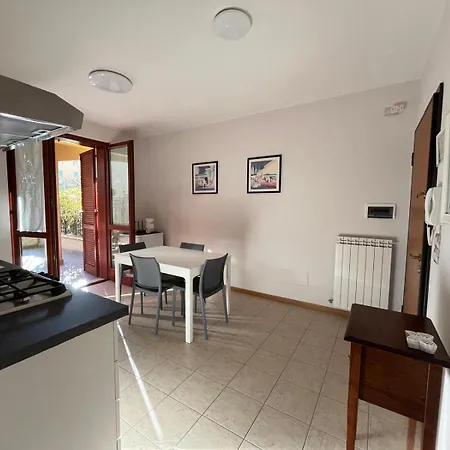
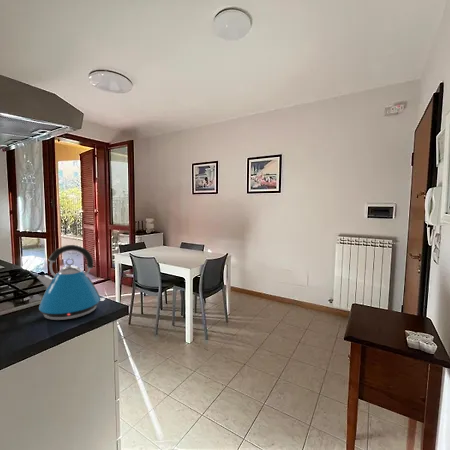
+ kettle [36,244,106,321]
